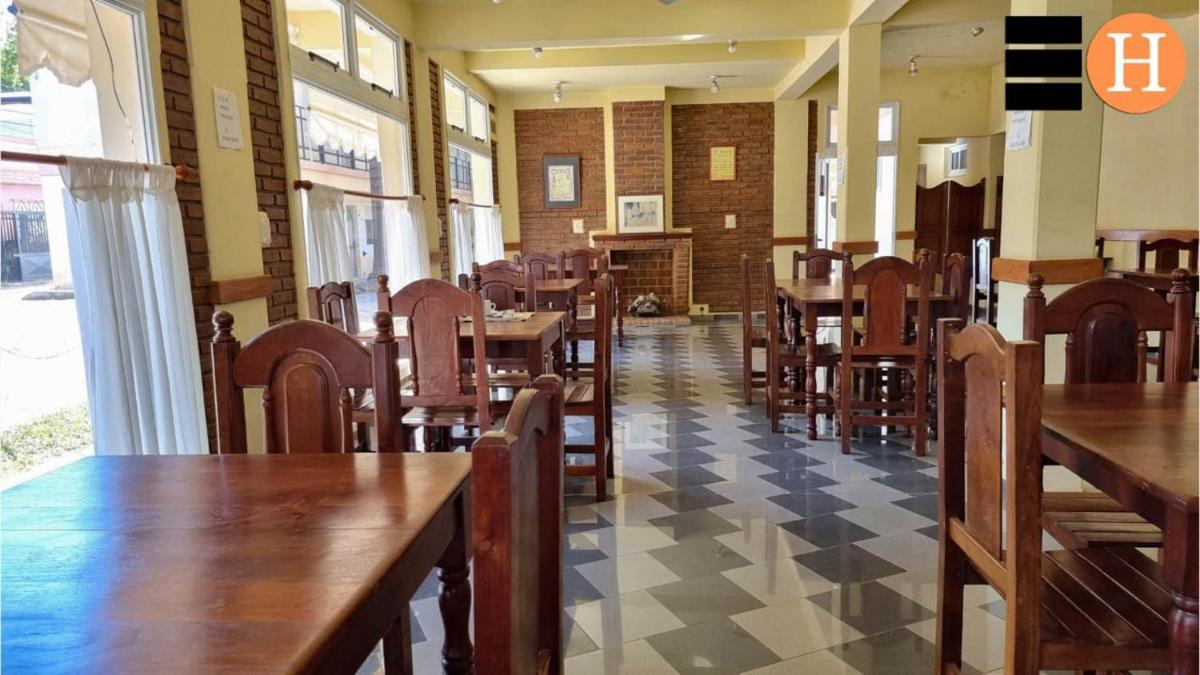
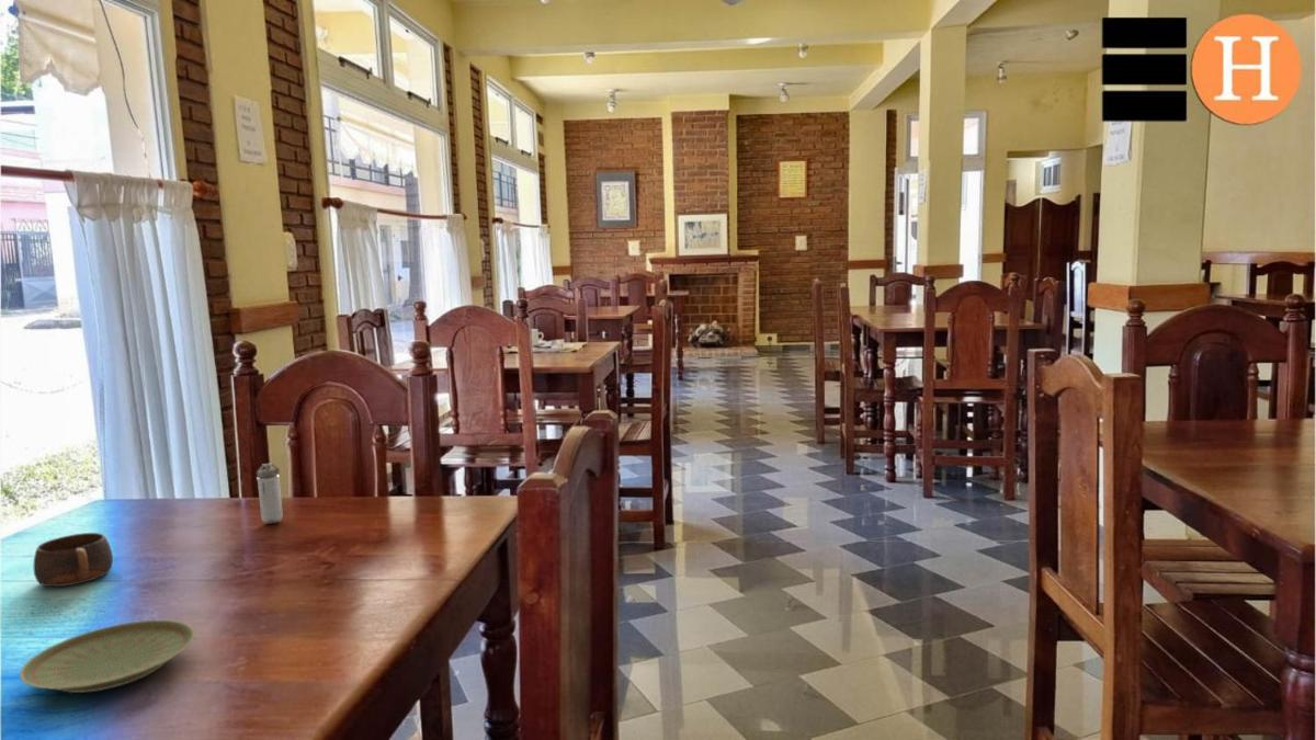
+ shaker [256,462,284,525]
+ cup [33,532,114,588]
+ plate [19,619,196,694]
